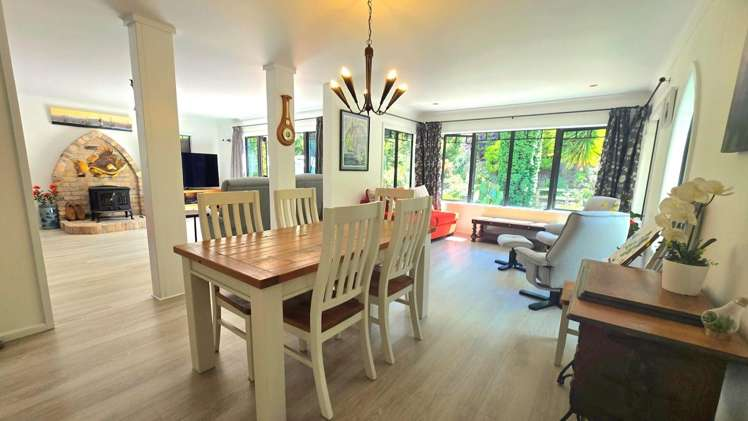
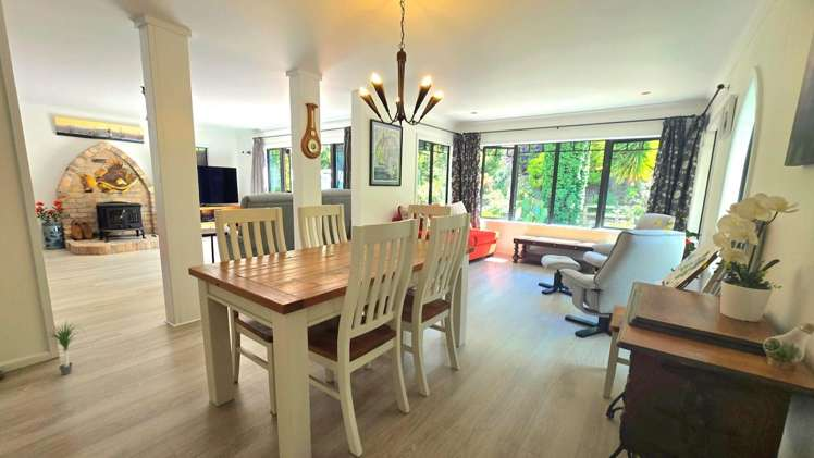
+ potted plant [38,320,88,376]
